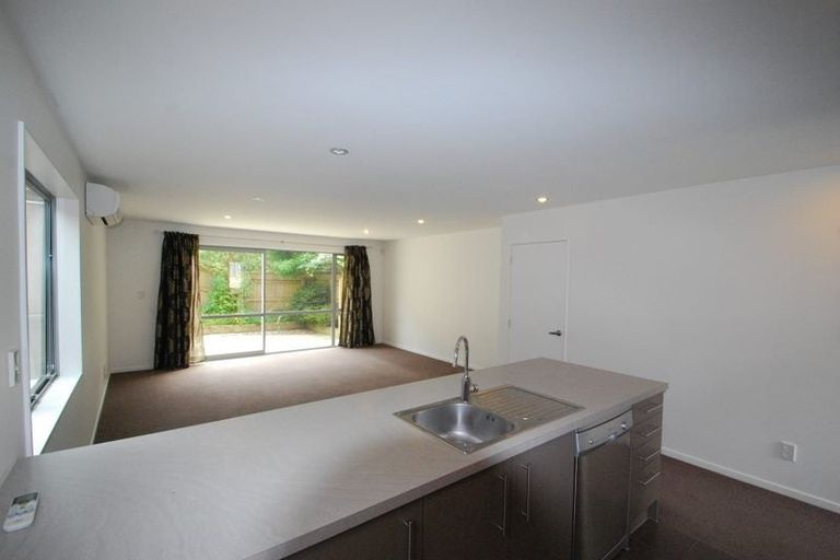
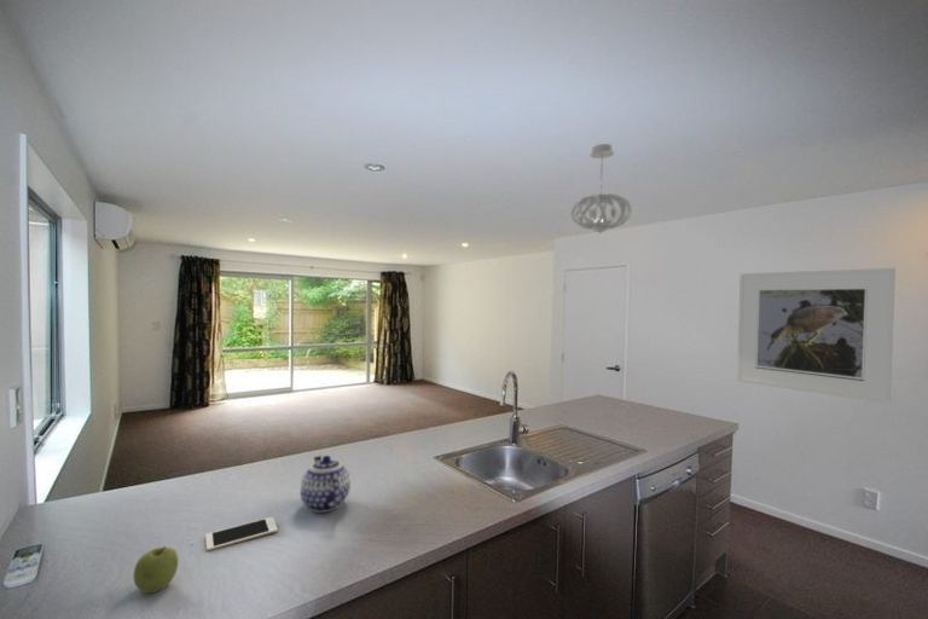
+ teapot [300,455,352,514]
+ pendant light [570,143,633,235]
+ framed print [736,267,897,405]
+ cell phone [204,515,279,553]
+ fruit [133,545,179,595]
